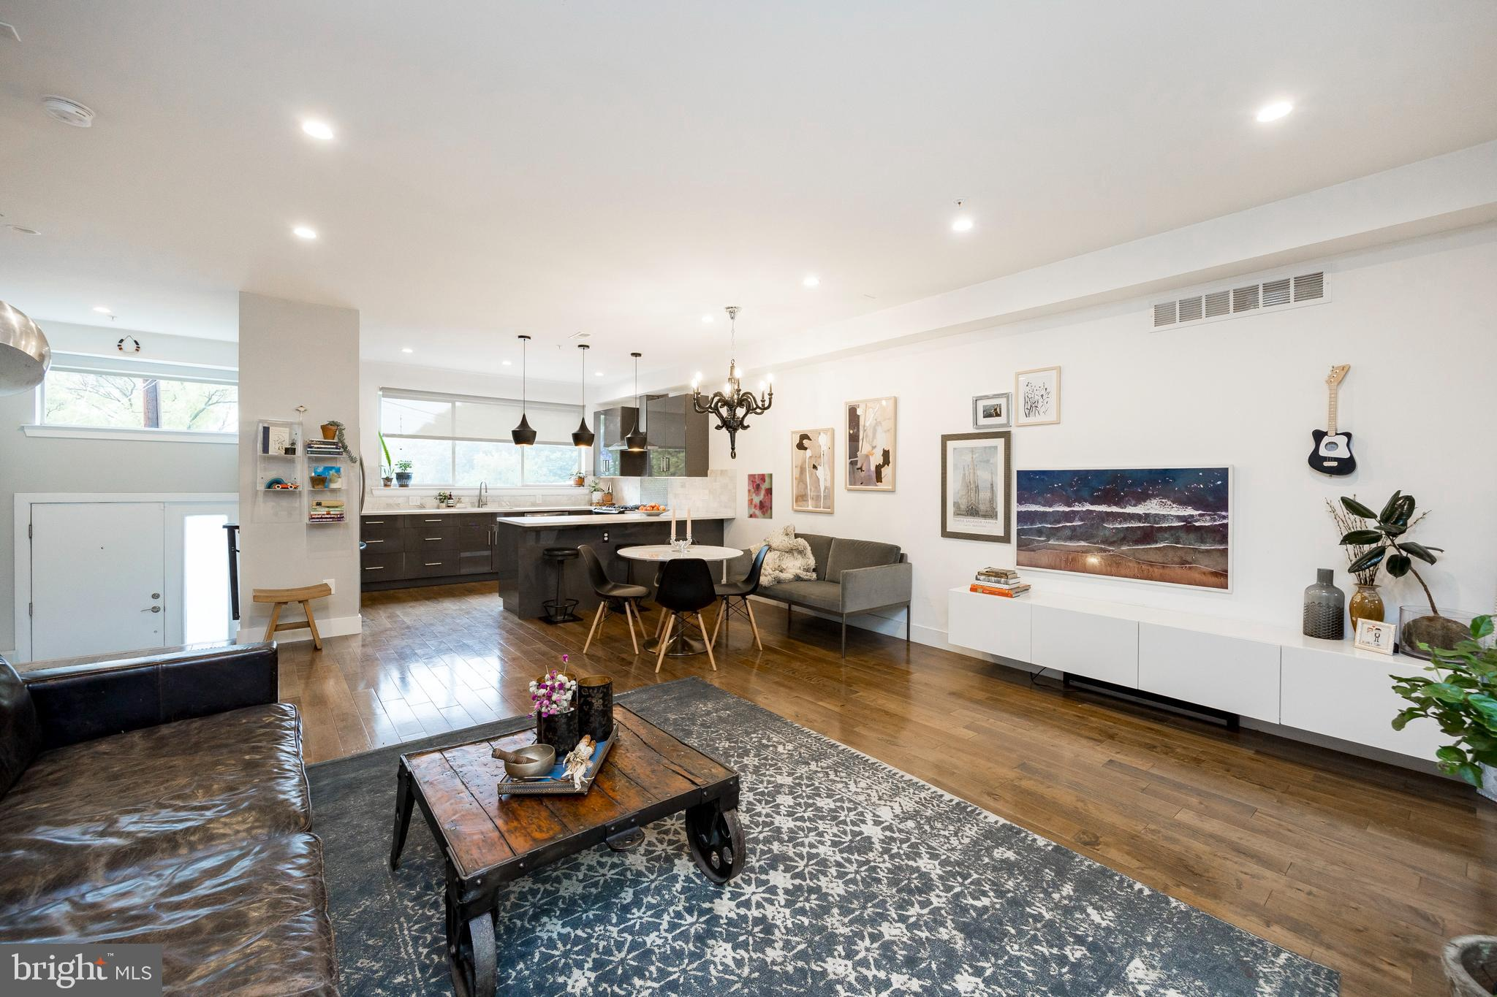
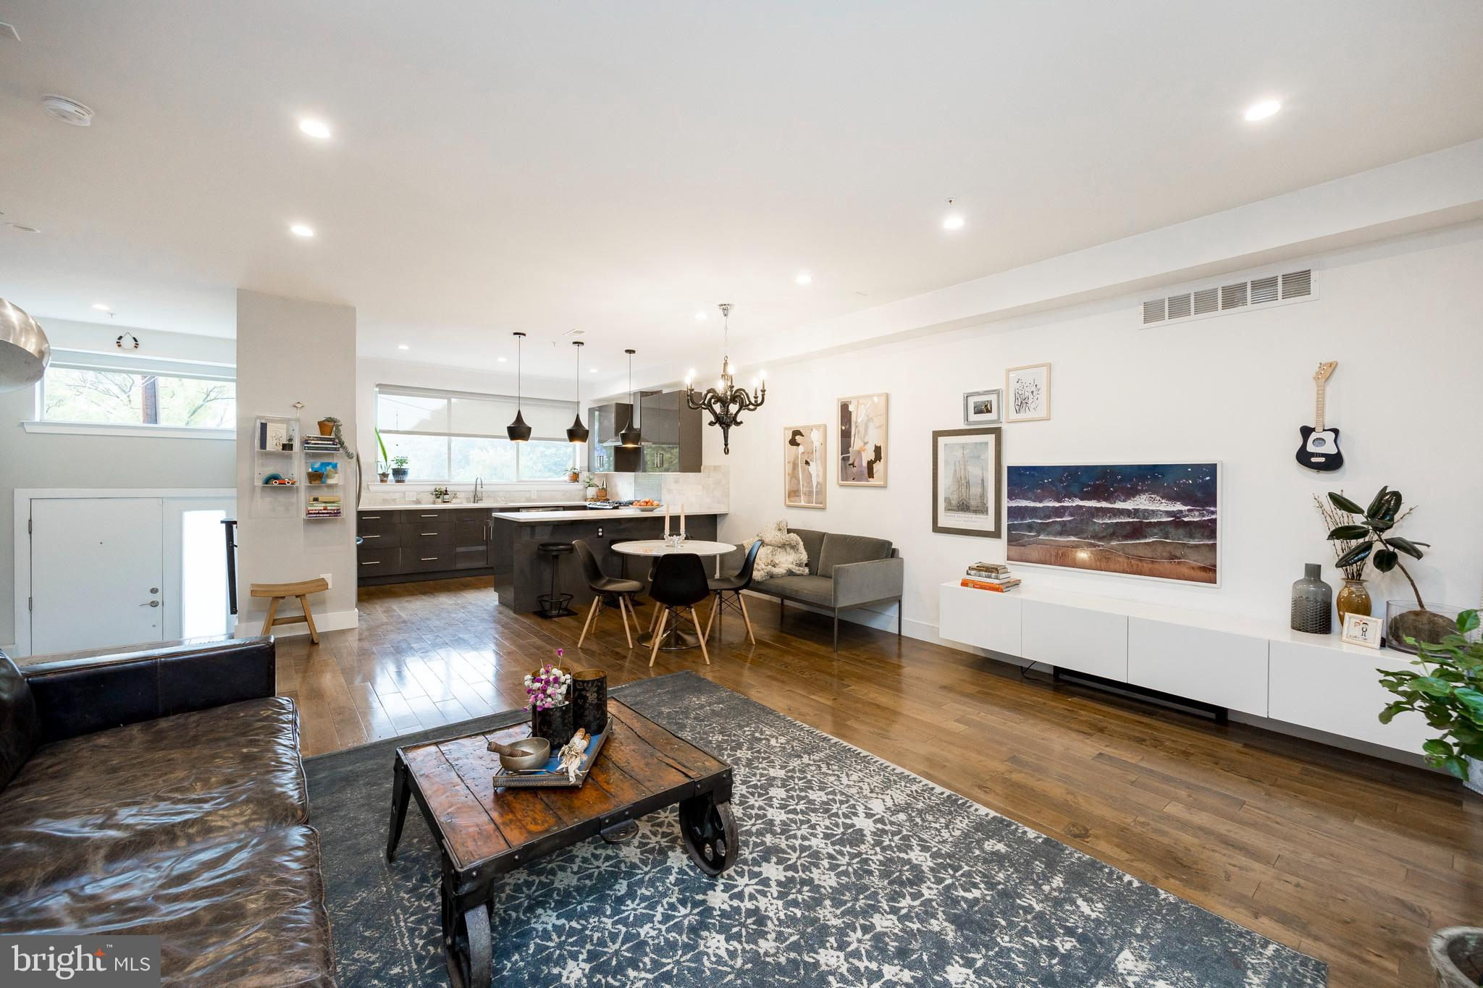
- wall art [747,473,774,520]
